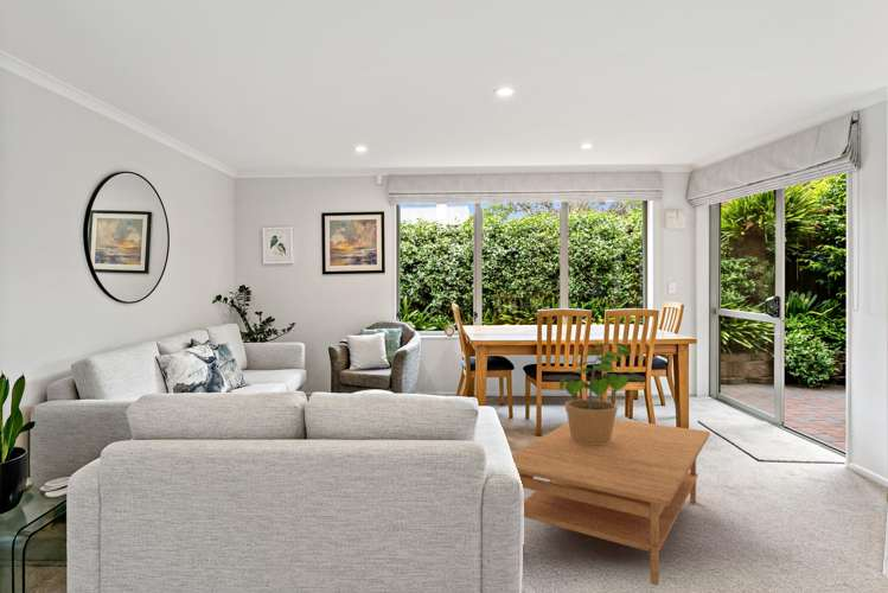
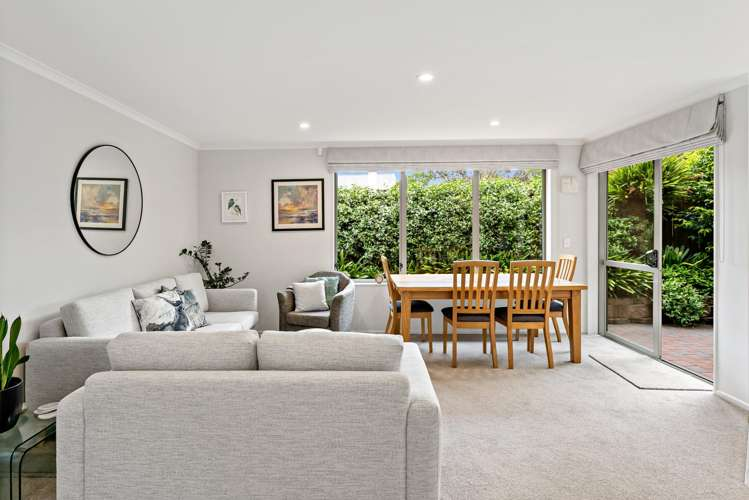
- coffee table [511,417,711,586]
- potted plant [558,342,644,445]
